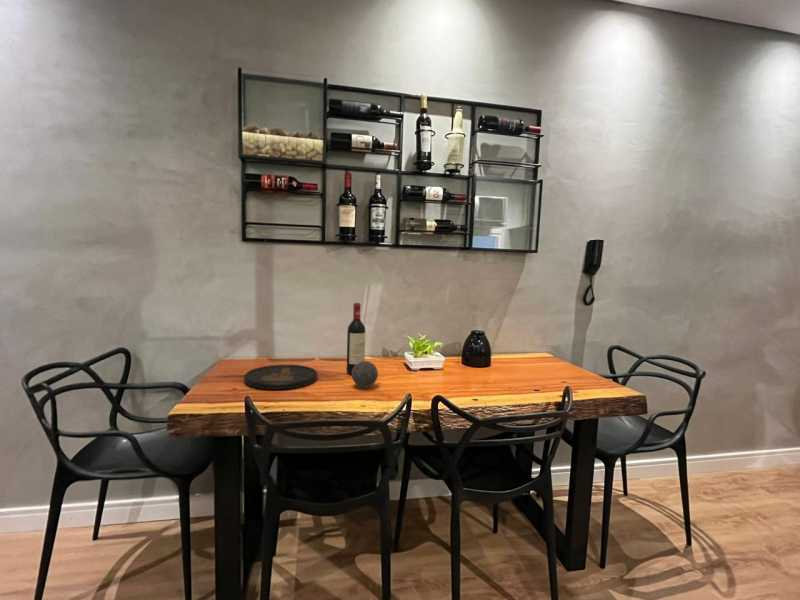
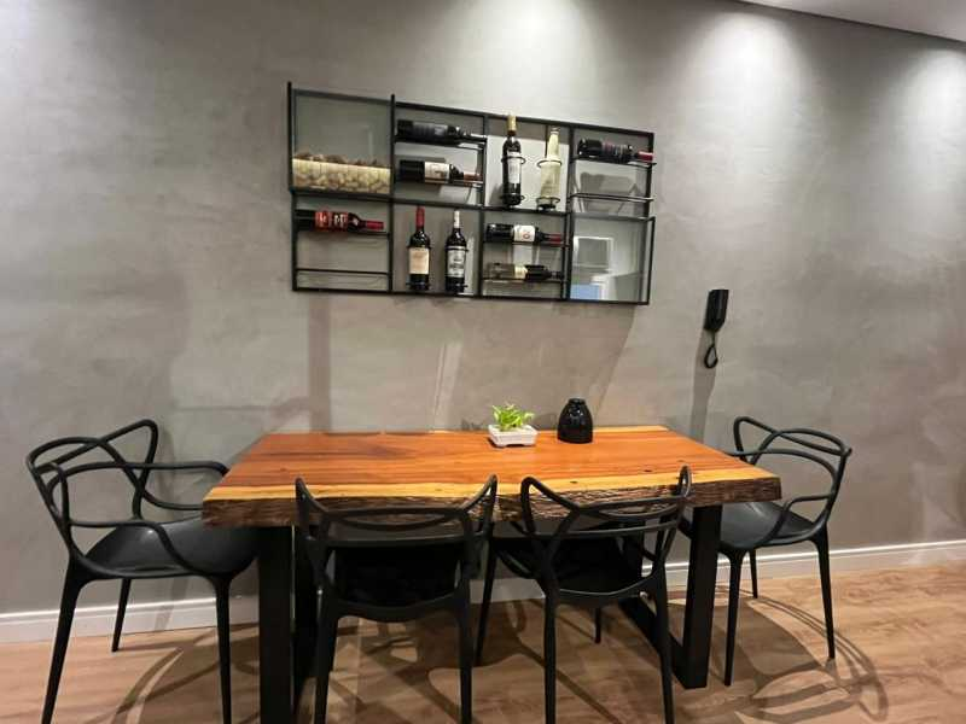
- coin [243,364,318,391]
- wine bottle [346,302,366,376]
- decorative ball [351,360,379,389]
